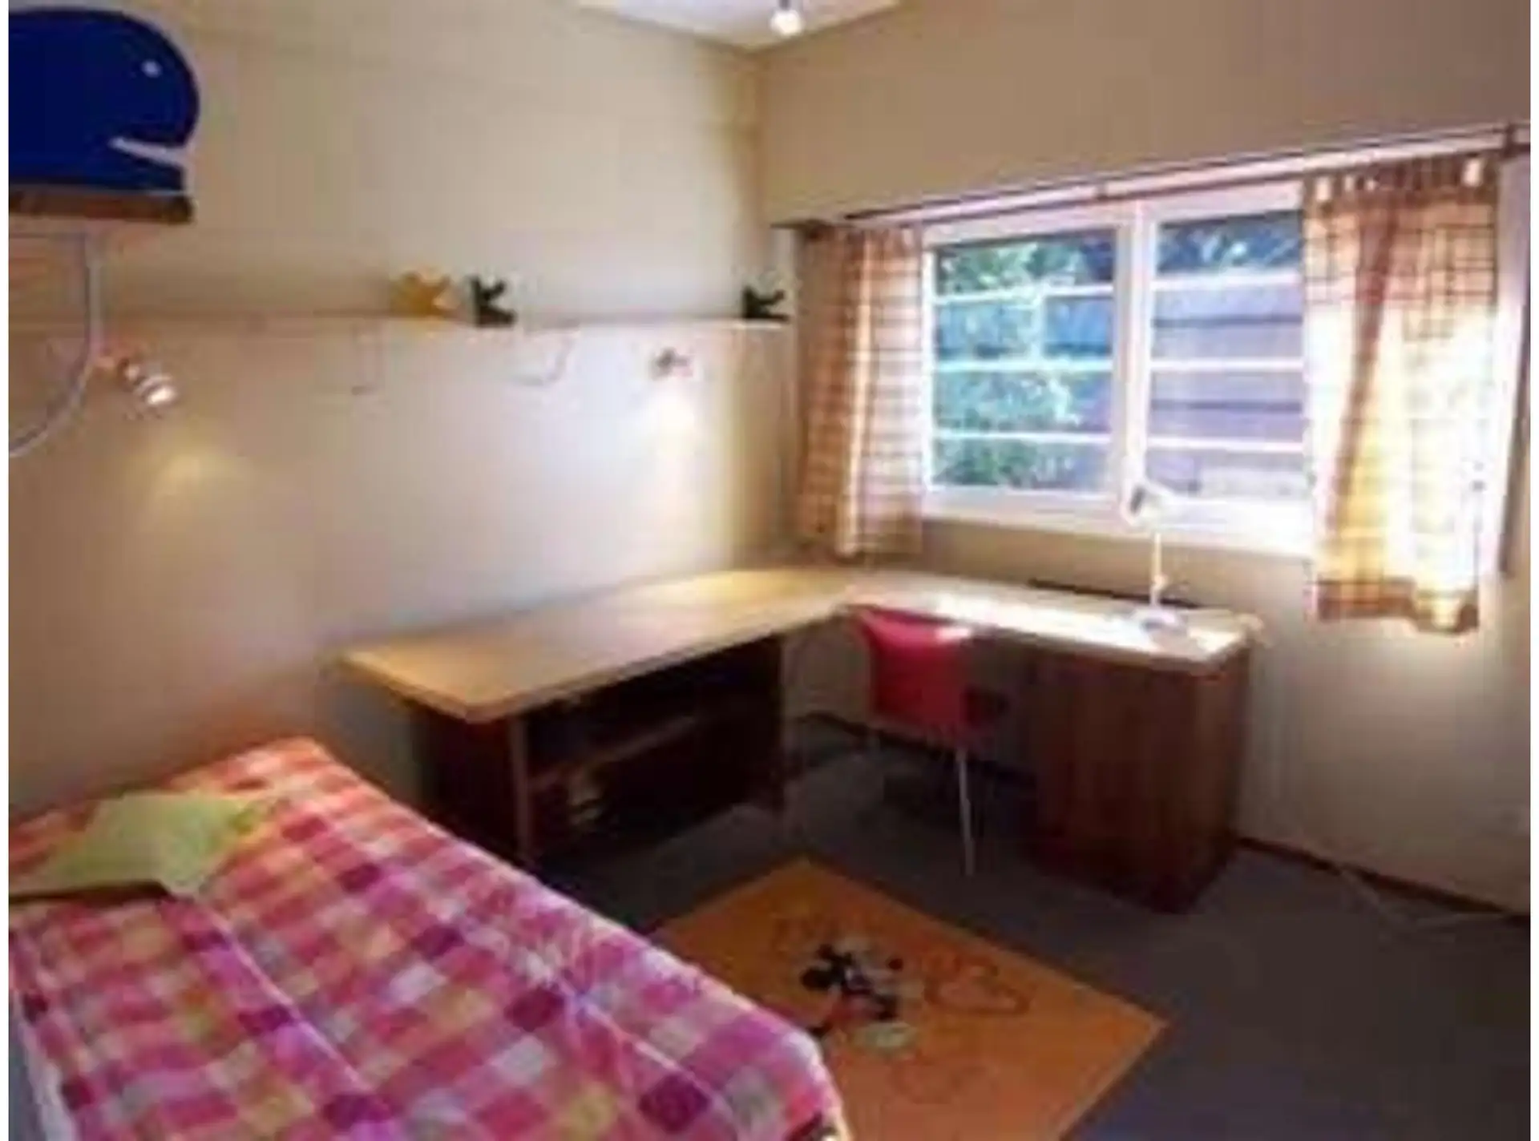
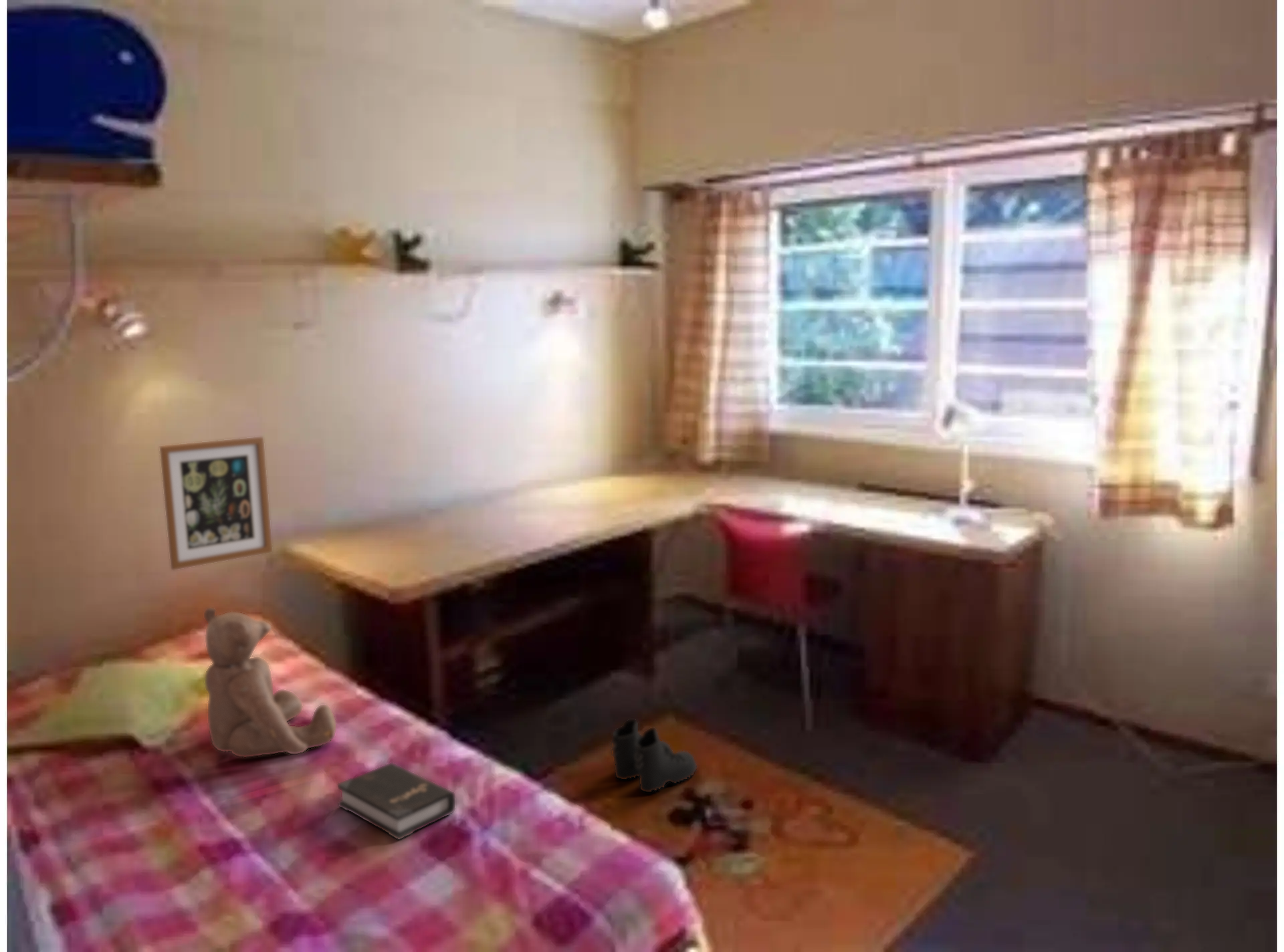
+ boots [610,719,698,793]
+ teddy bear [203,607,337,758]
+ wall art [159,437,273,570]
+ hardback book [337,762,456,841]
